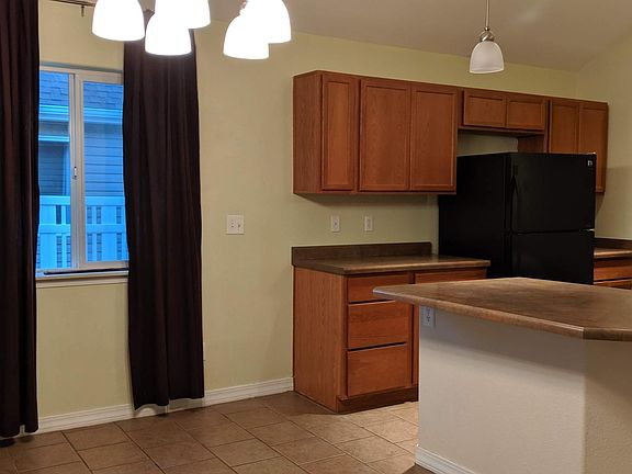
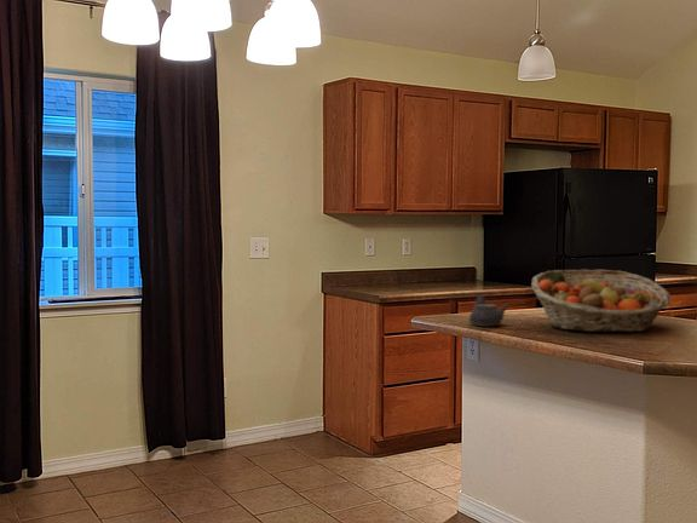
+ fruit basket [530,269,672,333]
+ teapot [468,295,509,327]
